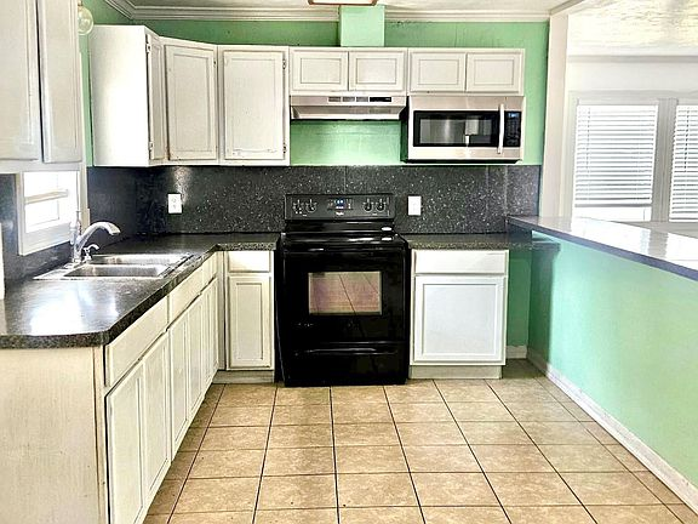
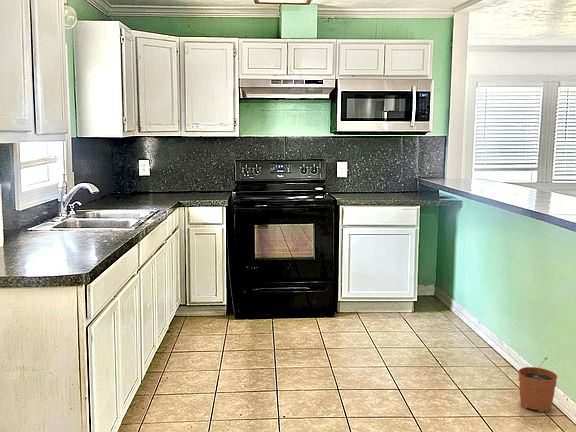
+ plant pot [518,356,558,413]
